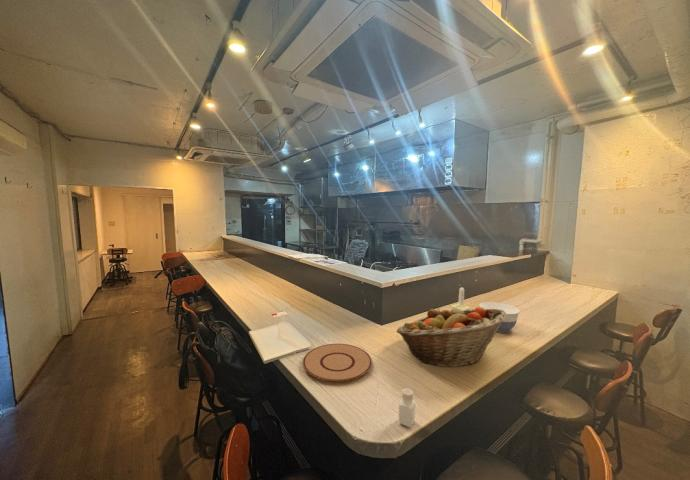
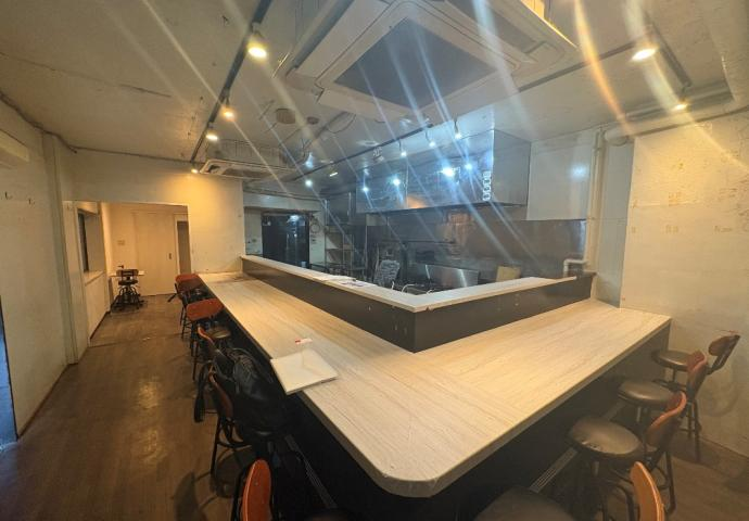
- candle [450,286,472,311]
- fruit basket [396,306,507,368]
- pepper shaker [397,387,416,428]
- plate [302,343,373,383]
- bowl [478,301,521,334]
